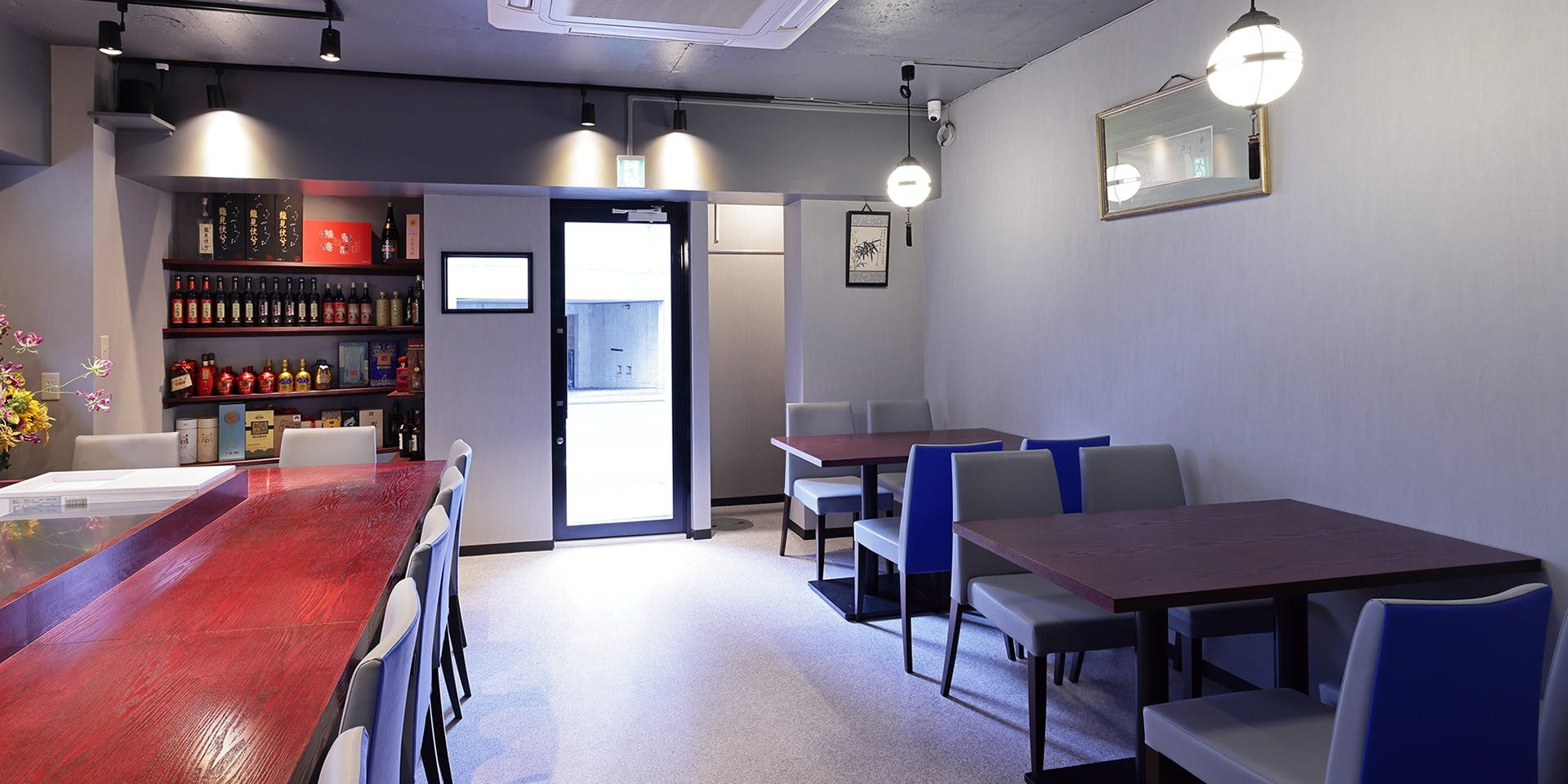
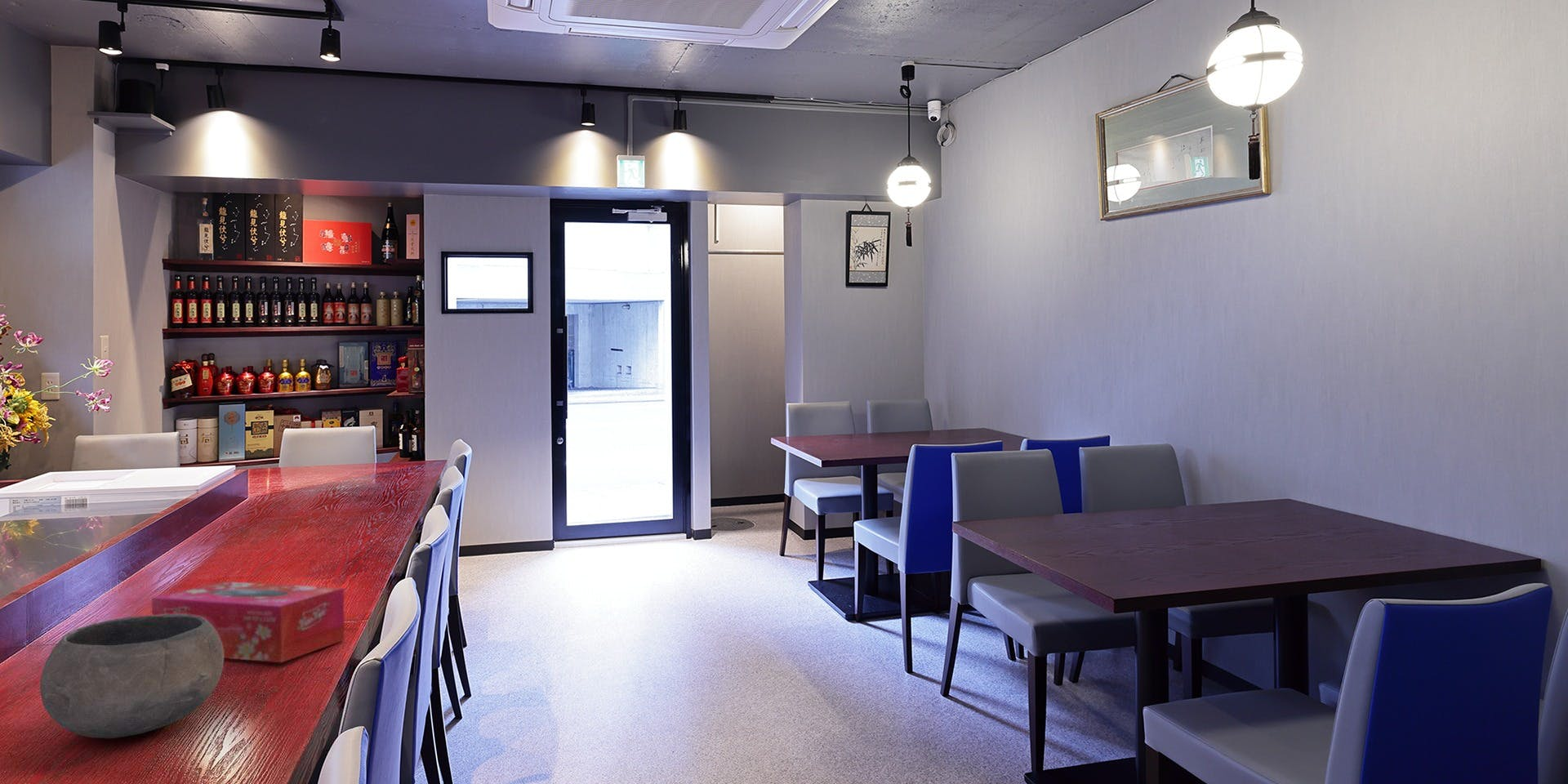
+ tissue box [151,581,345,663]
+ bowl [39,614,225,739]
